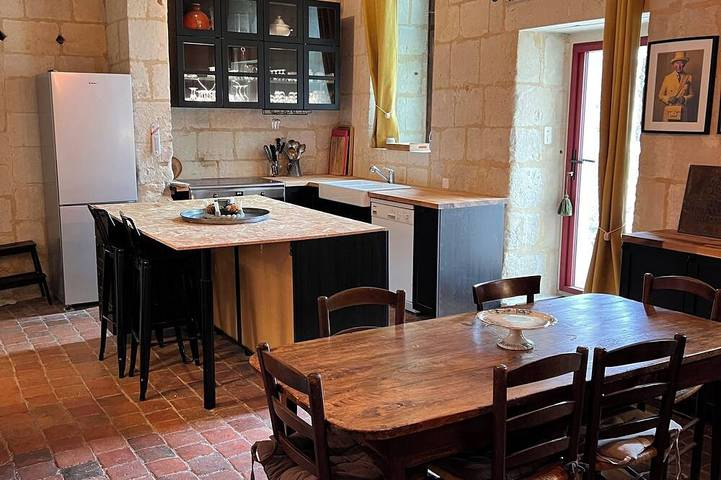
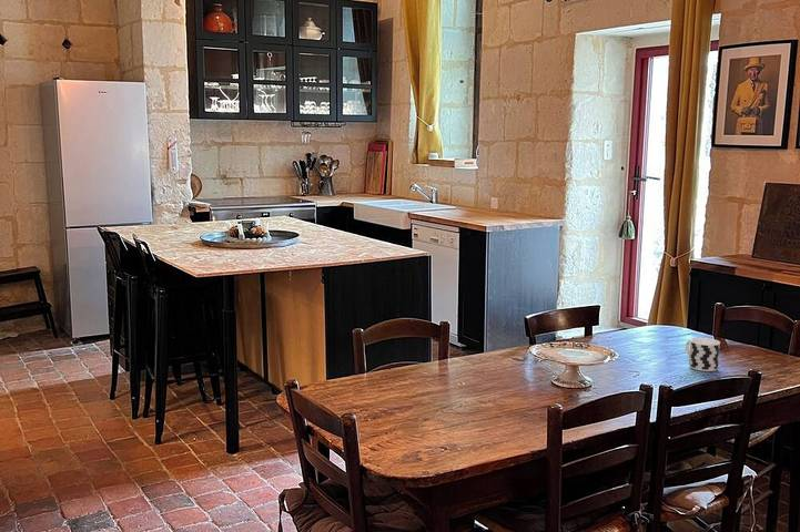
+ cup [685,337,721,372]
